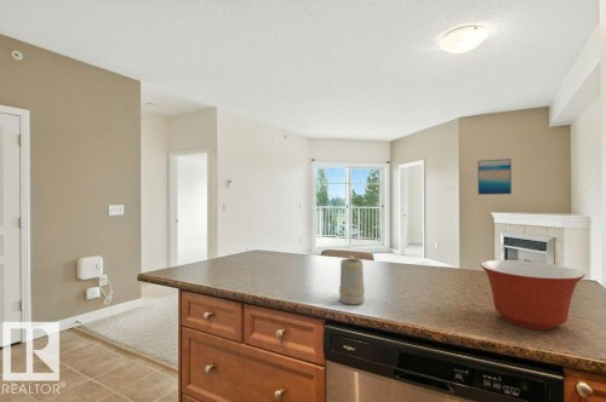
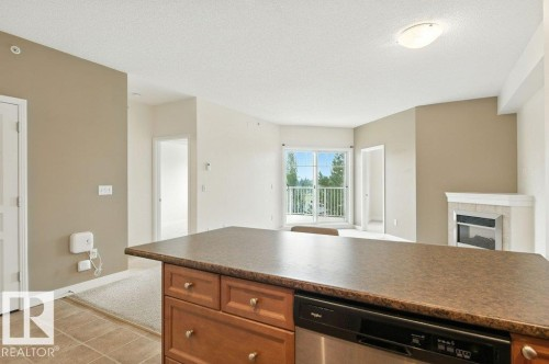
- wall art [476,157,513,196]
- mixing bowl [480,259,587,331]
- mug [338,254,366,306]
